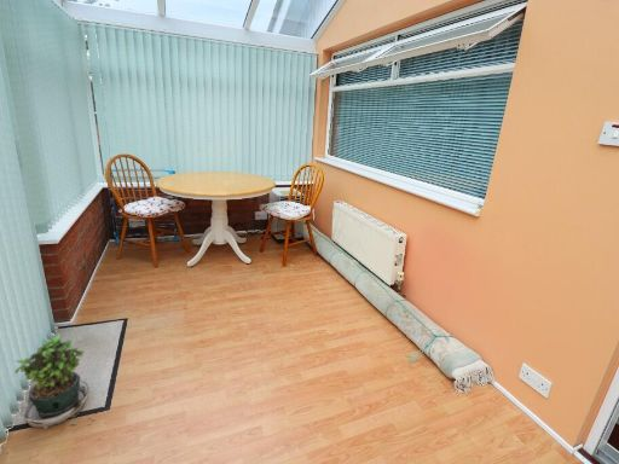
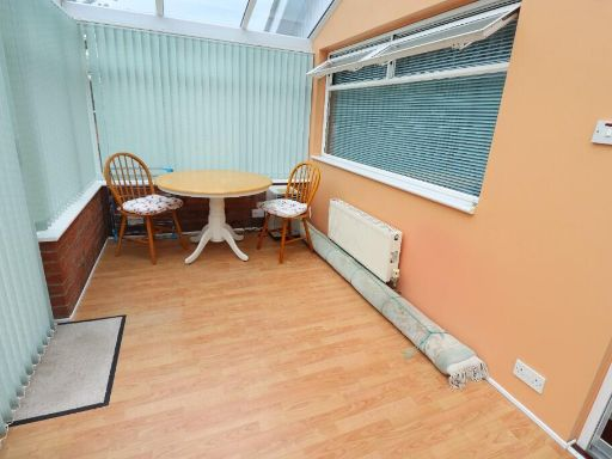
- potted plant [13,332,96,431]
